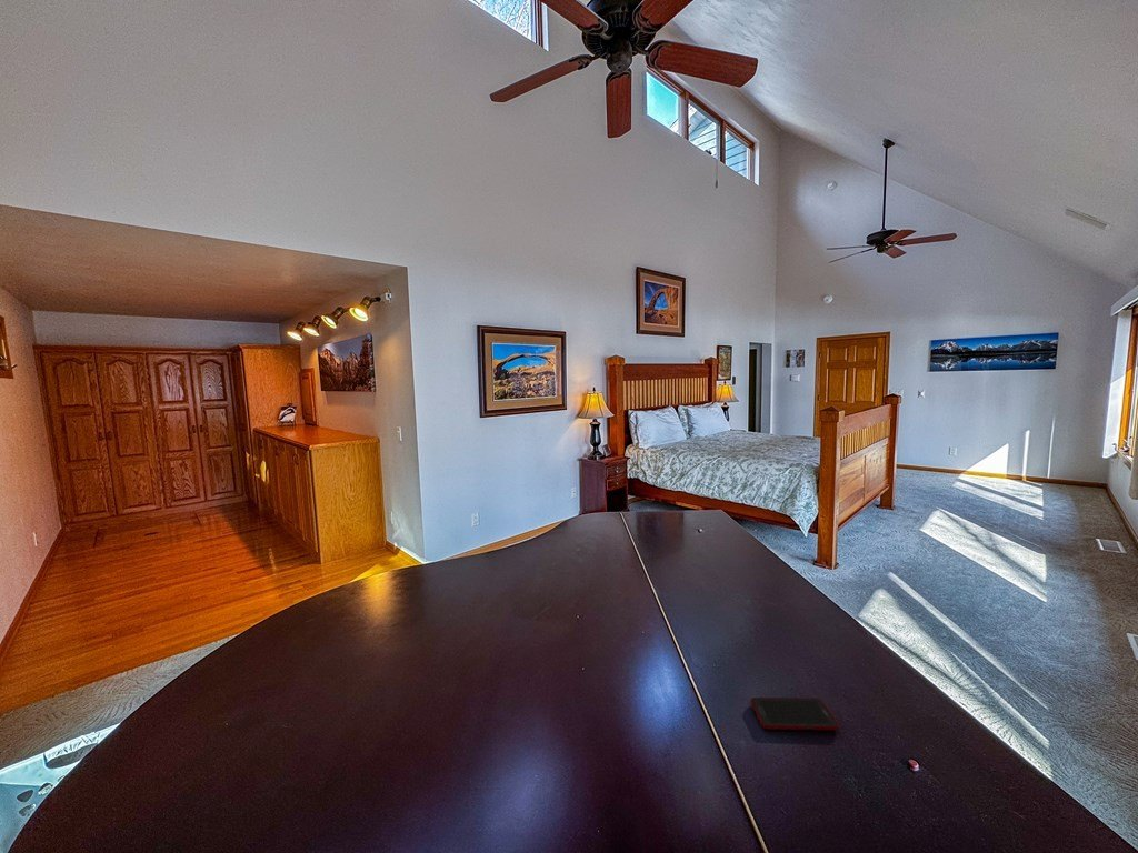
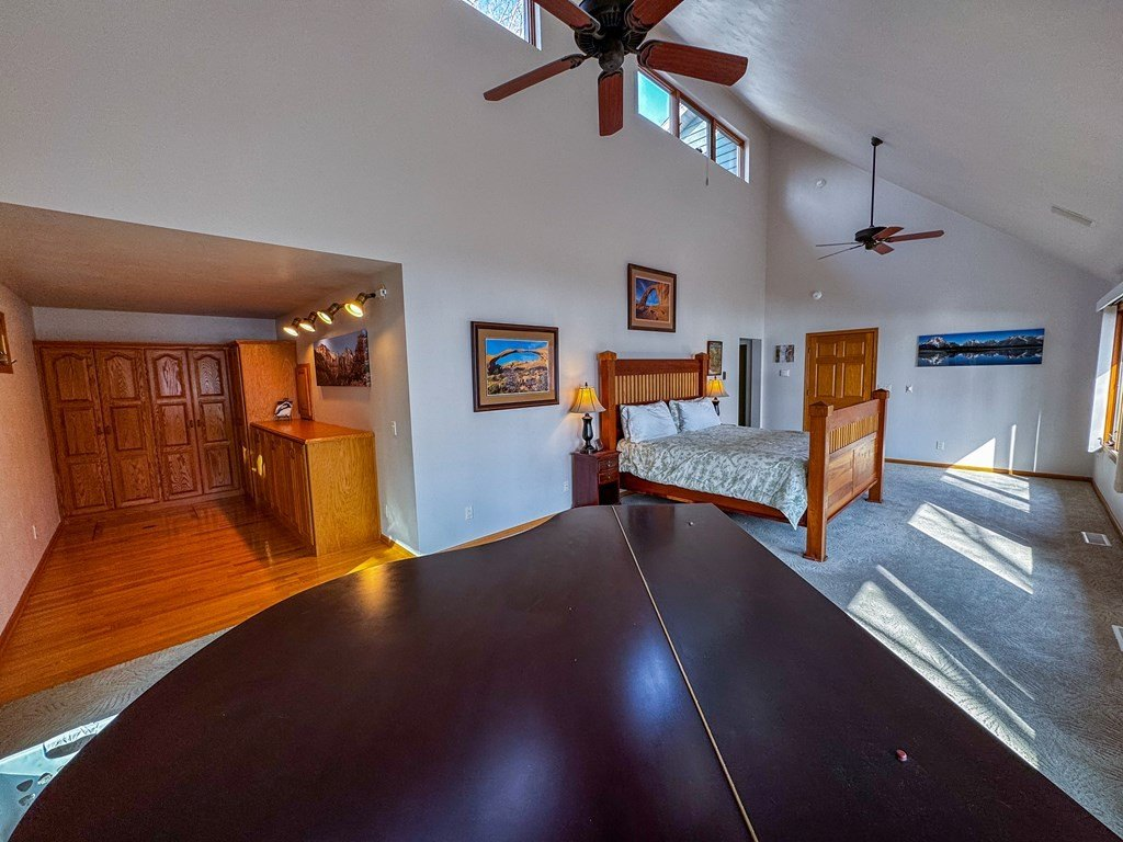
- cell phone [749,696,840,731]
